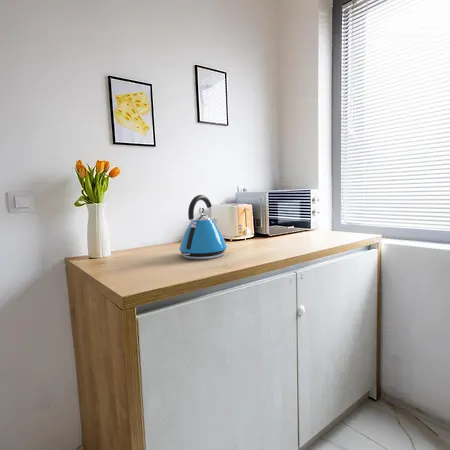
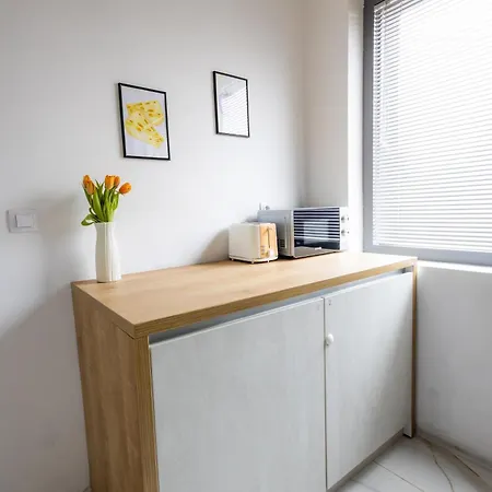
- kettle [178,194,228,261]
